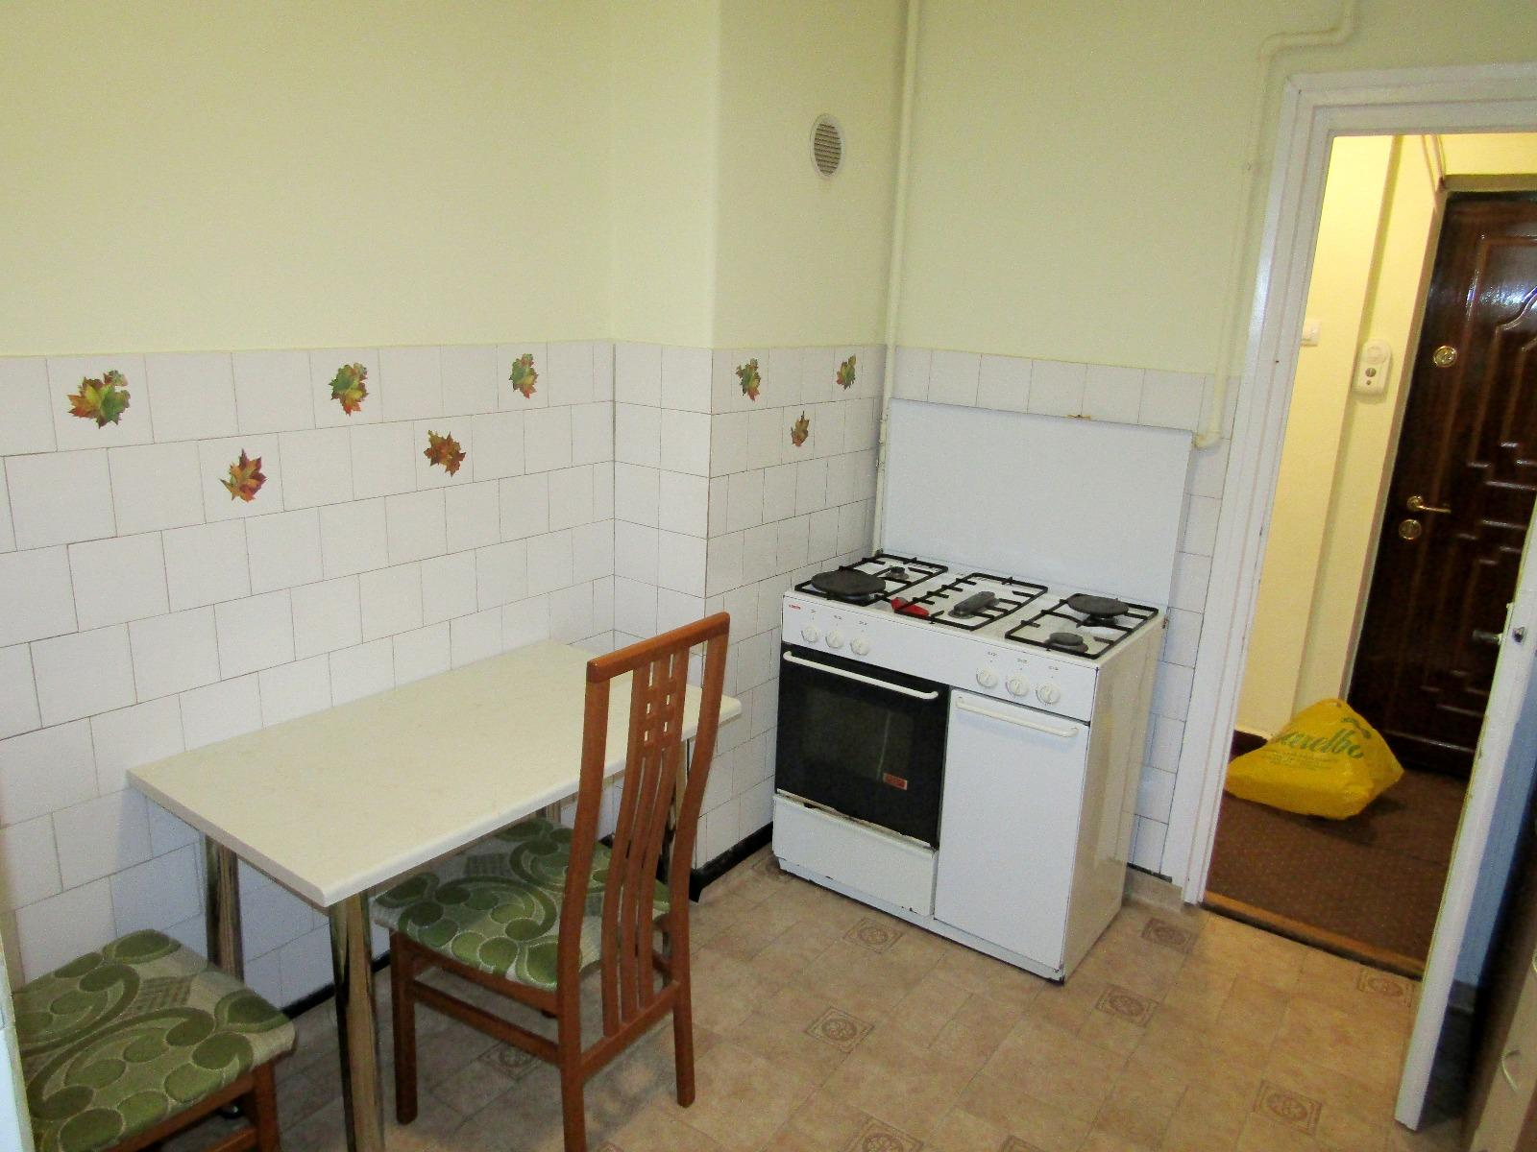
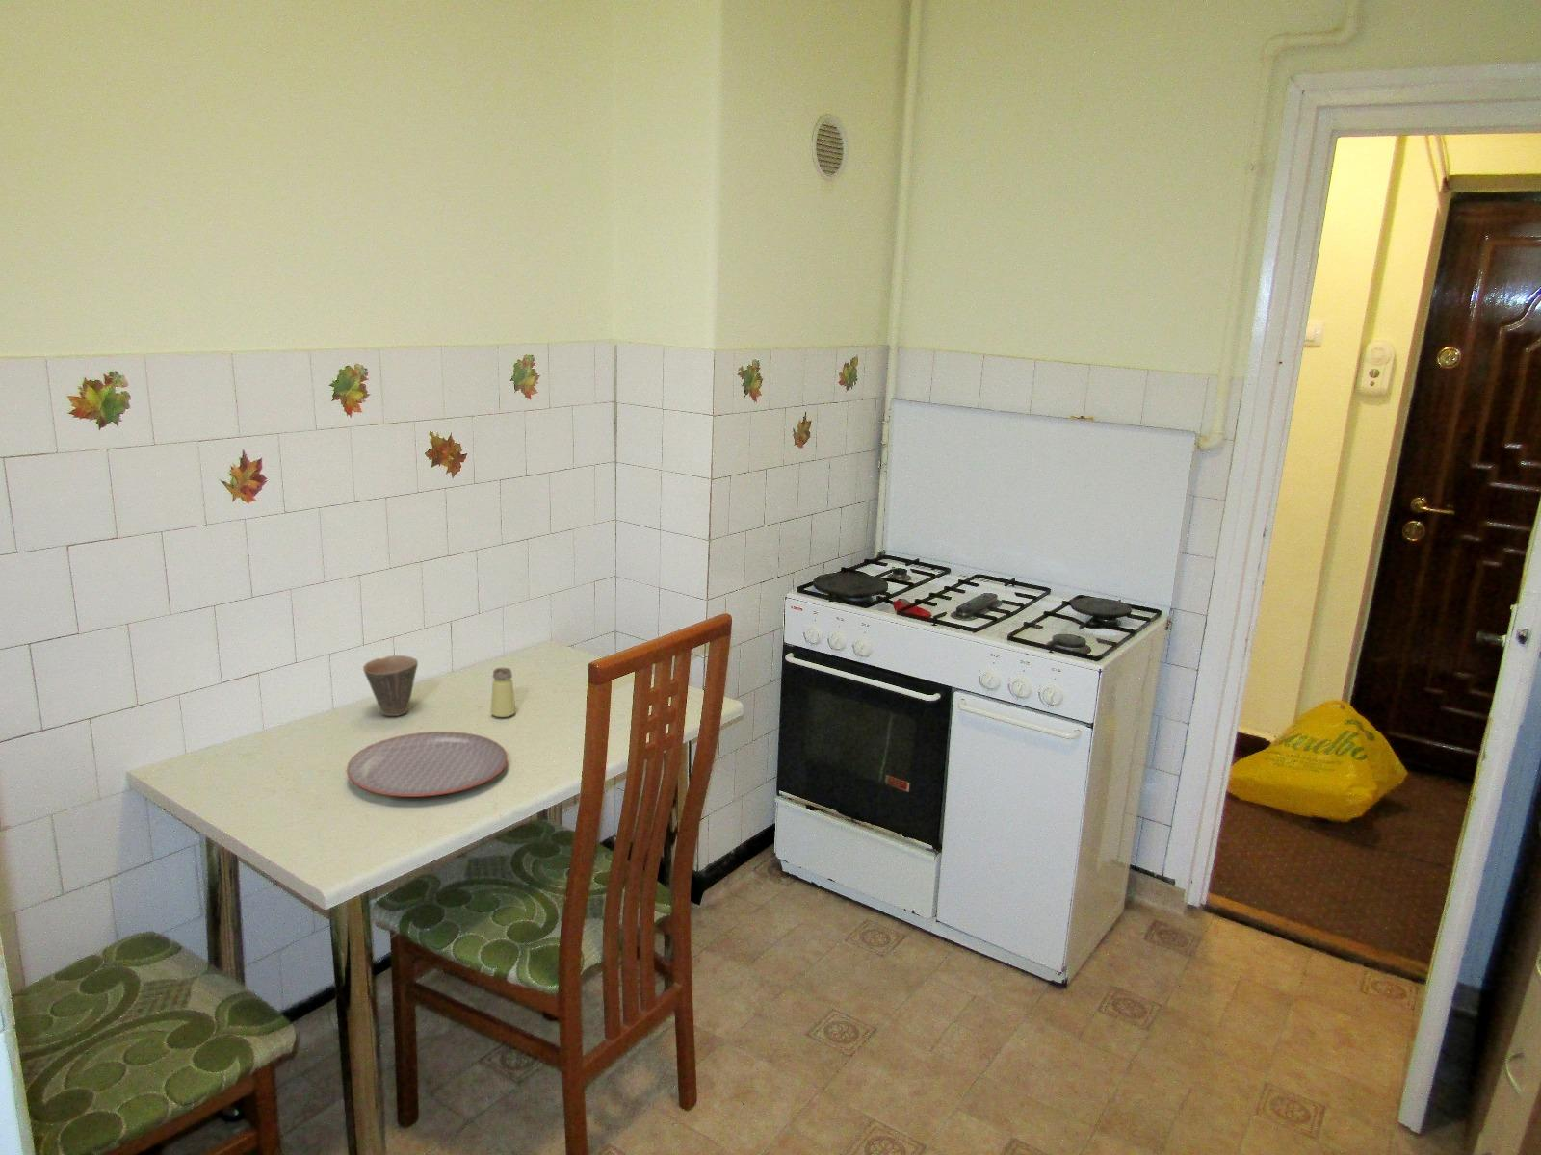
+ saltshaker [490,667,516,718]
+ plate [346,730,508,798]
+ cup [362,654,419,717]
